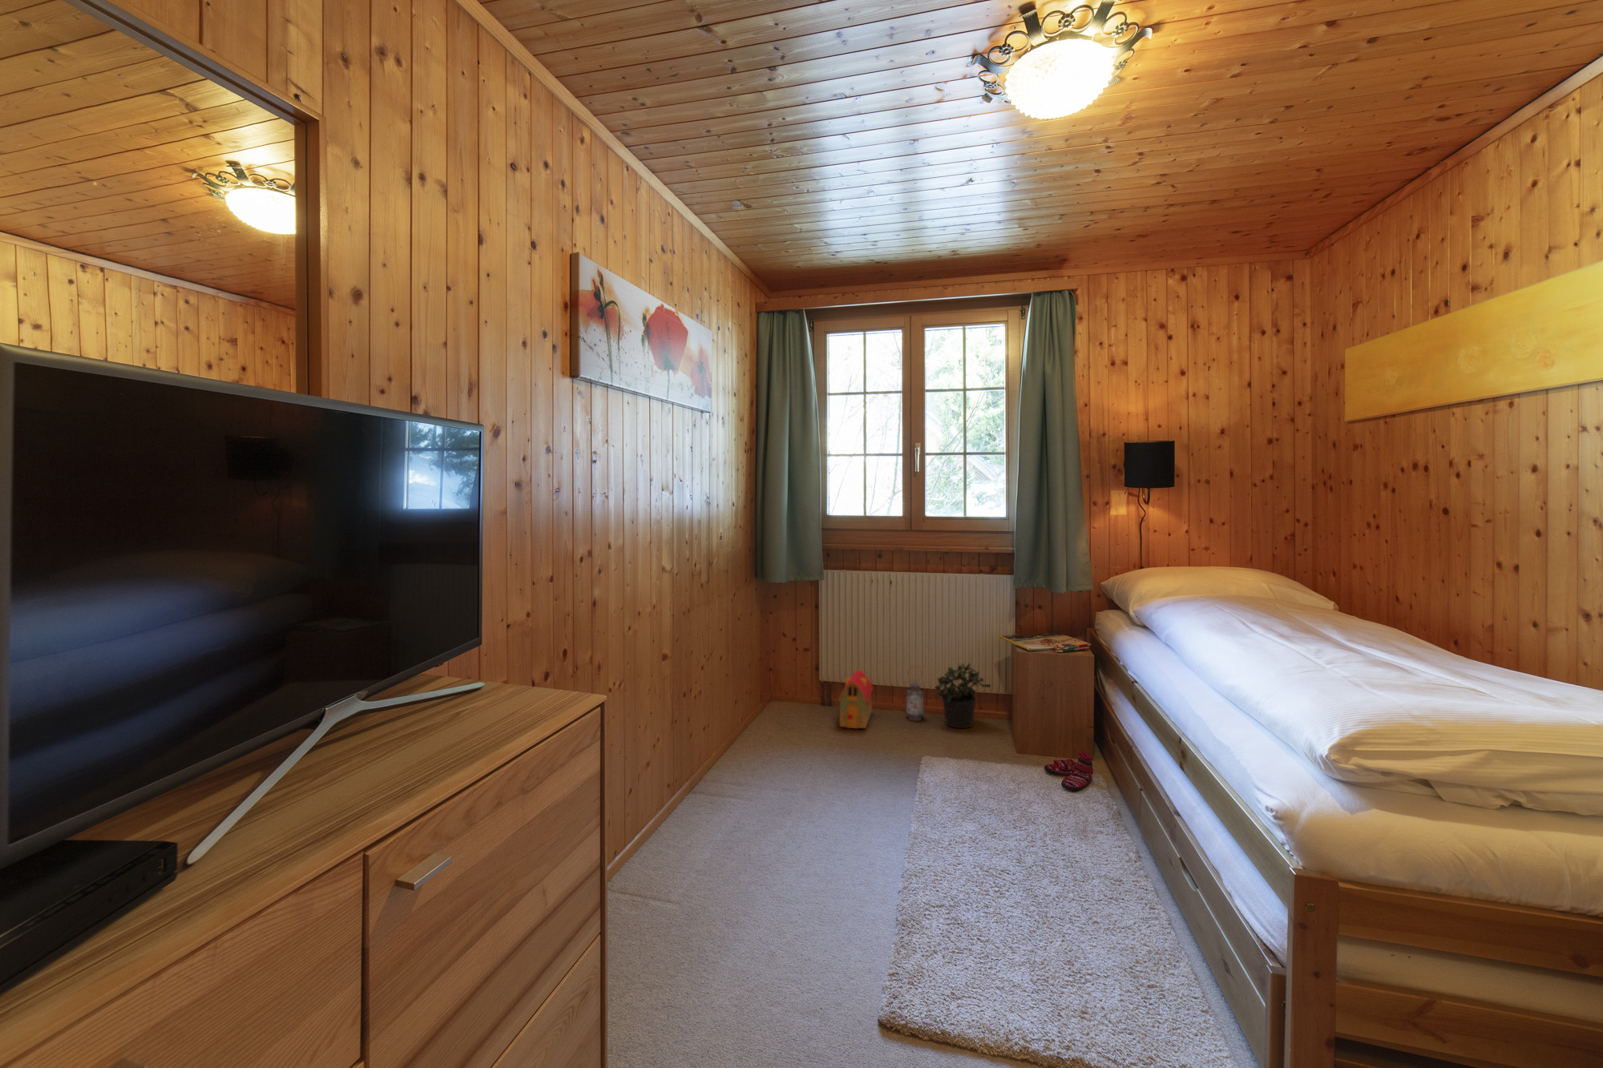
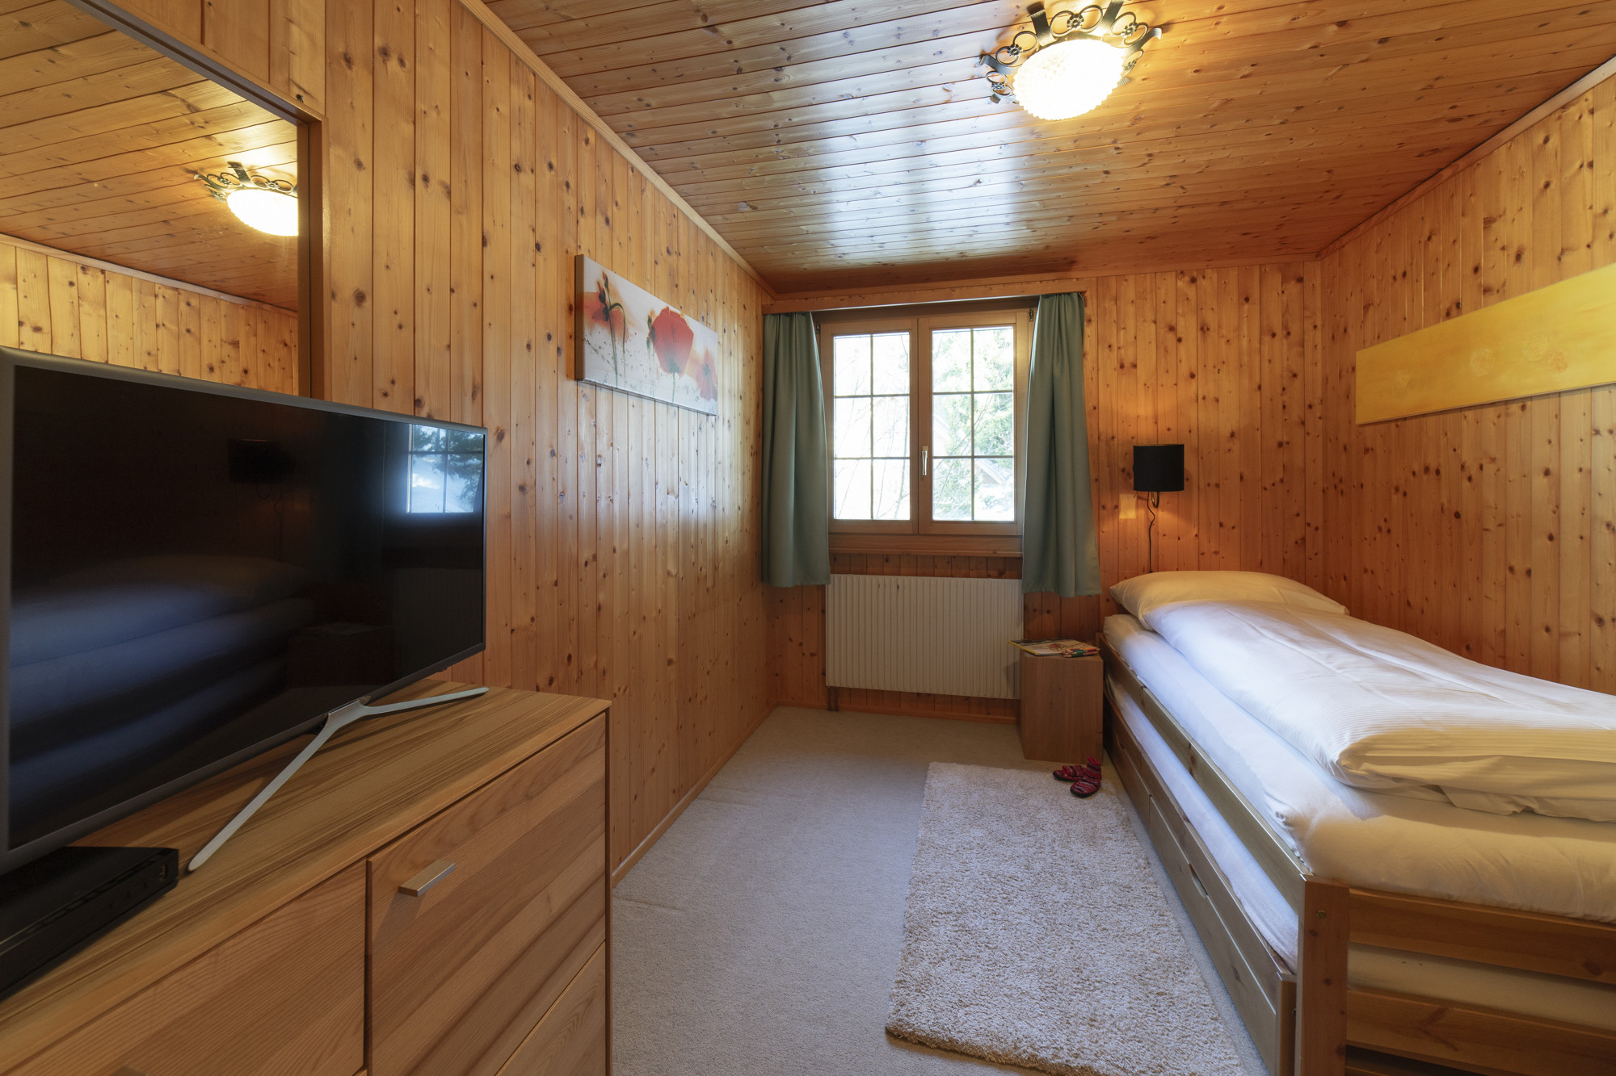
- potted plant [933,662,992,729]
- lantern [905,666,925,722]
- toy house [838,670,874,729]
